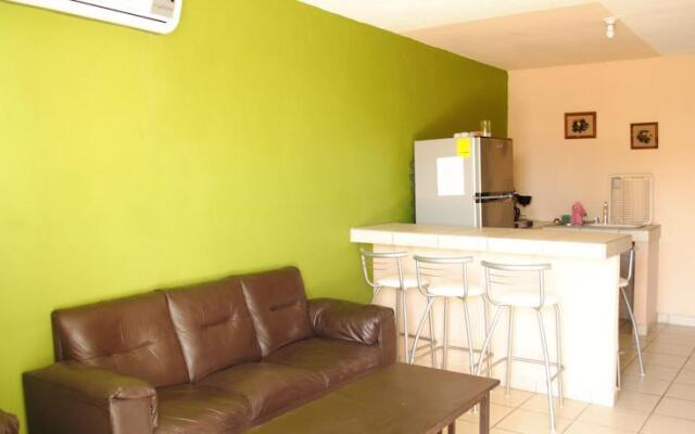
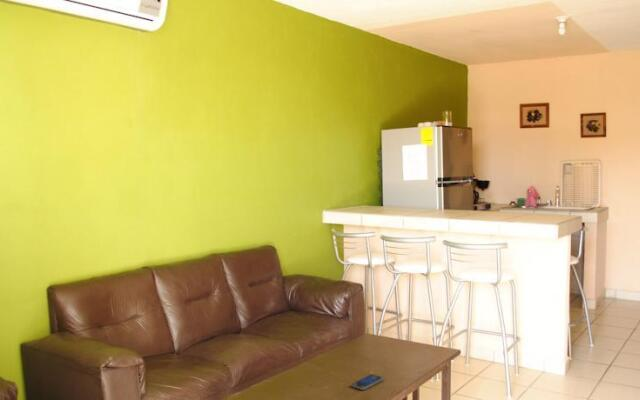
+ smartphone [350,373,385,391]
